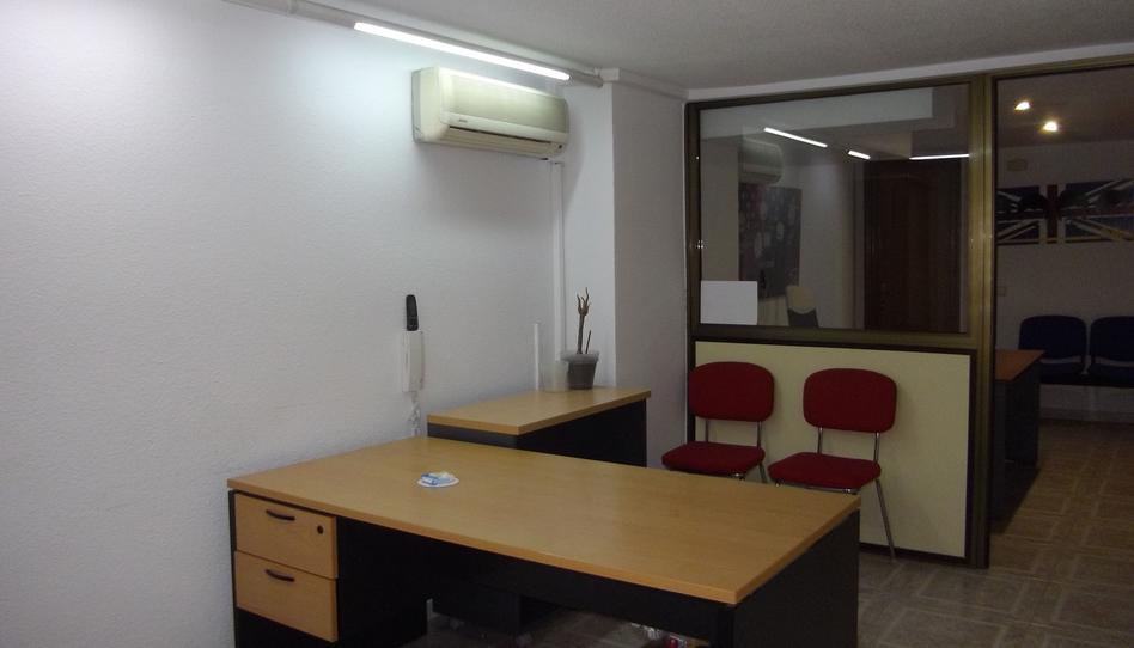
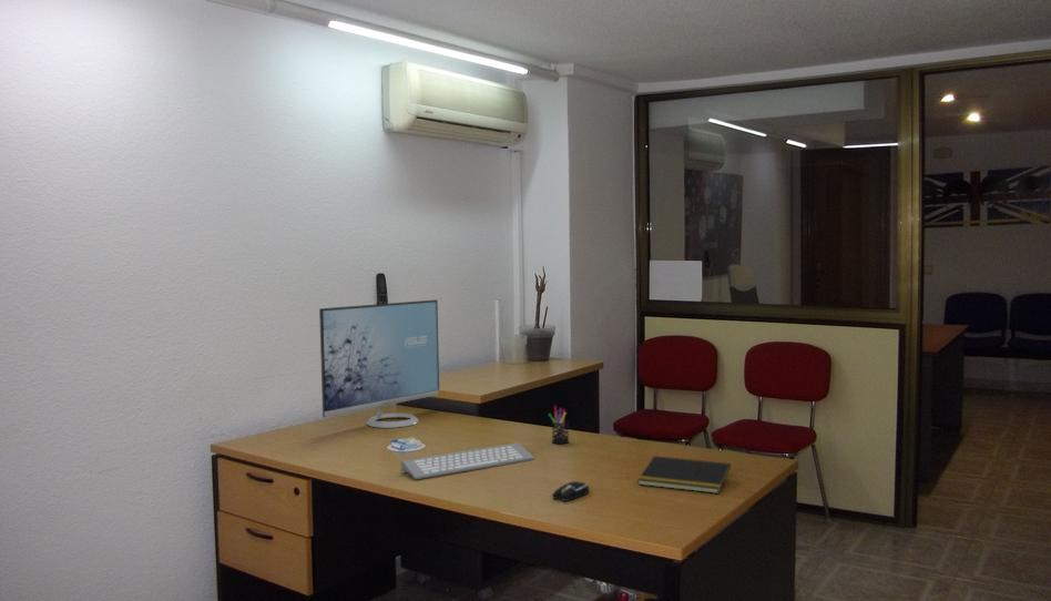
+ pen holder [548,405,570,445]
+ monitor [318,298,440,429]
+ computer mouse [551,480,590,502]
+ computer keyboard [400,442,535,480]
+ notepad [636,455,732,495]
